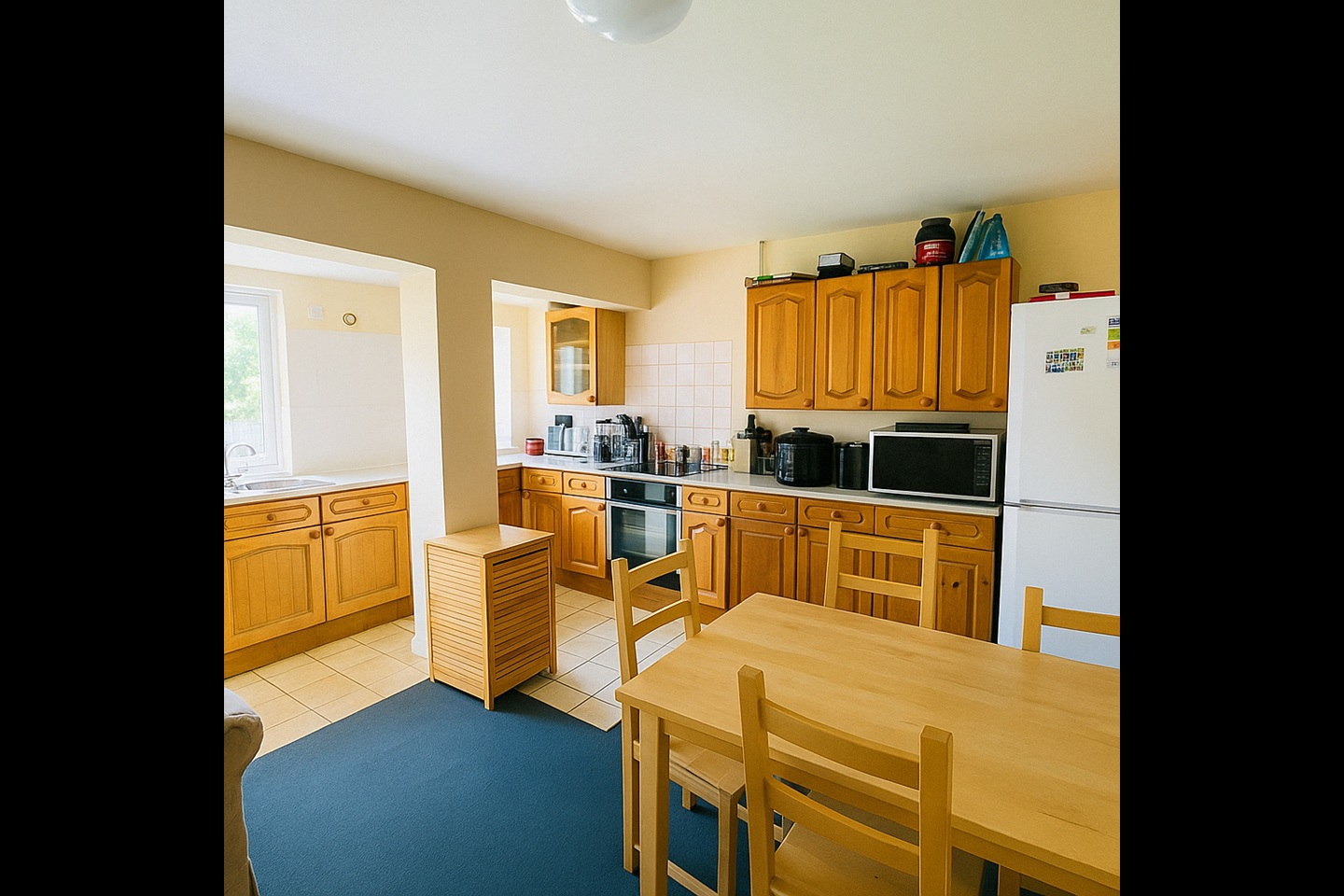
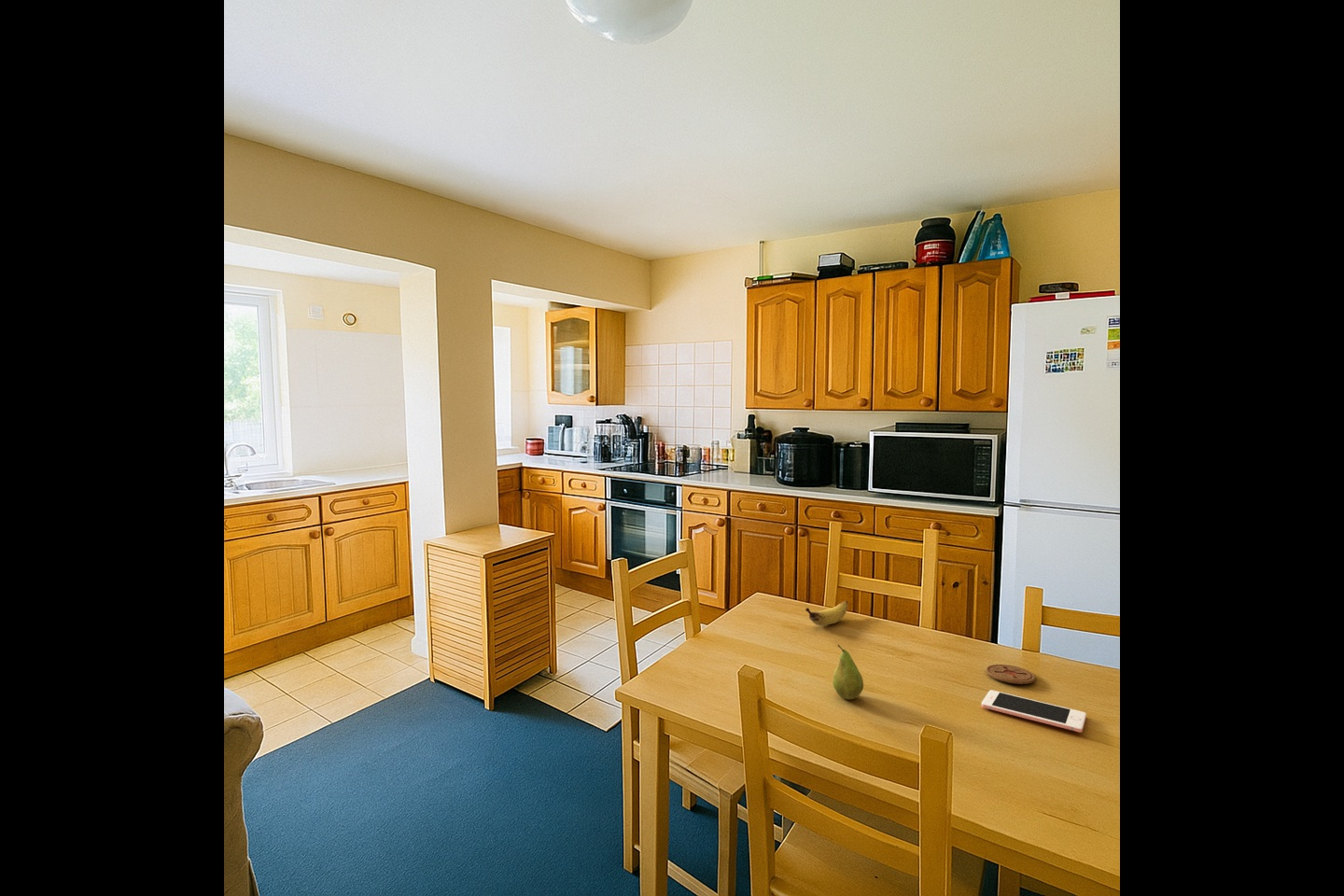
+ banana [805,600,849,626]
+ cell phone [981,690,1087,734]
+ coaster [986,664,1036,685]
+ fruit [832,644,864,700]
